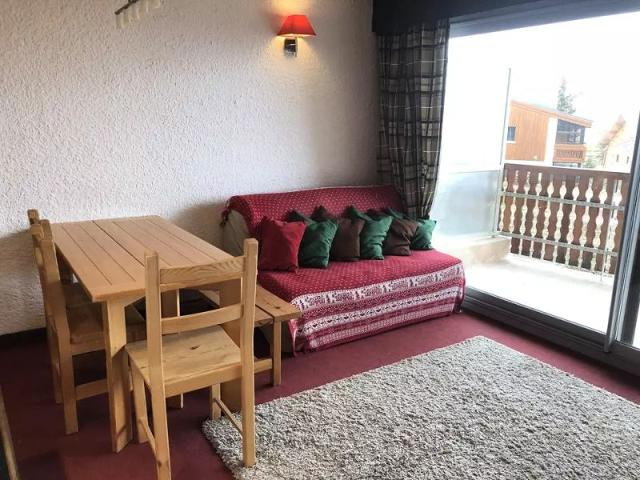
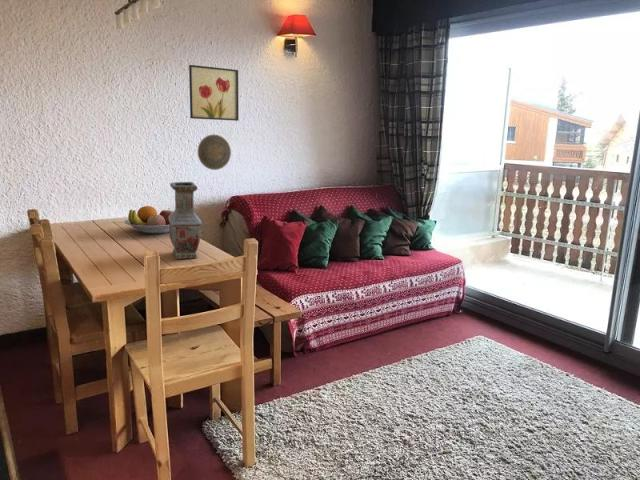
+ fruit bowl [123,205,174,235]
+ vase [168,181,203,260]
+ wall art [188,64,240,122]
+ decorative plate [197,134,232,171]
